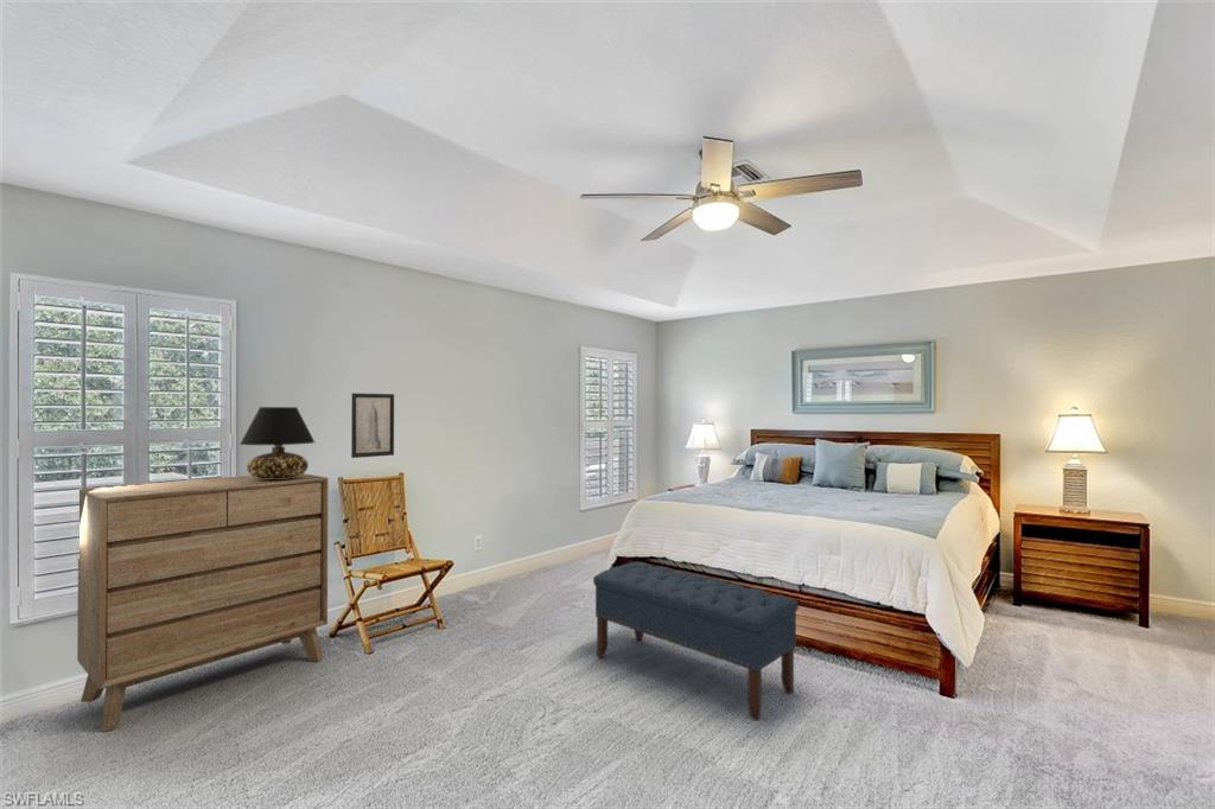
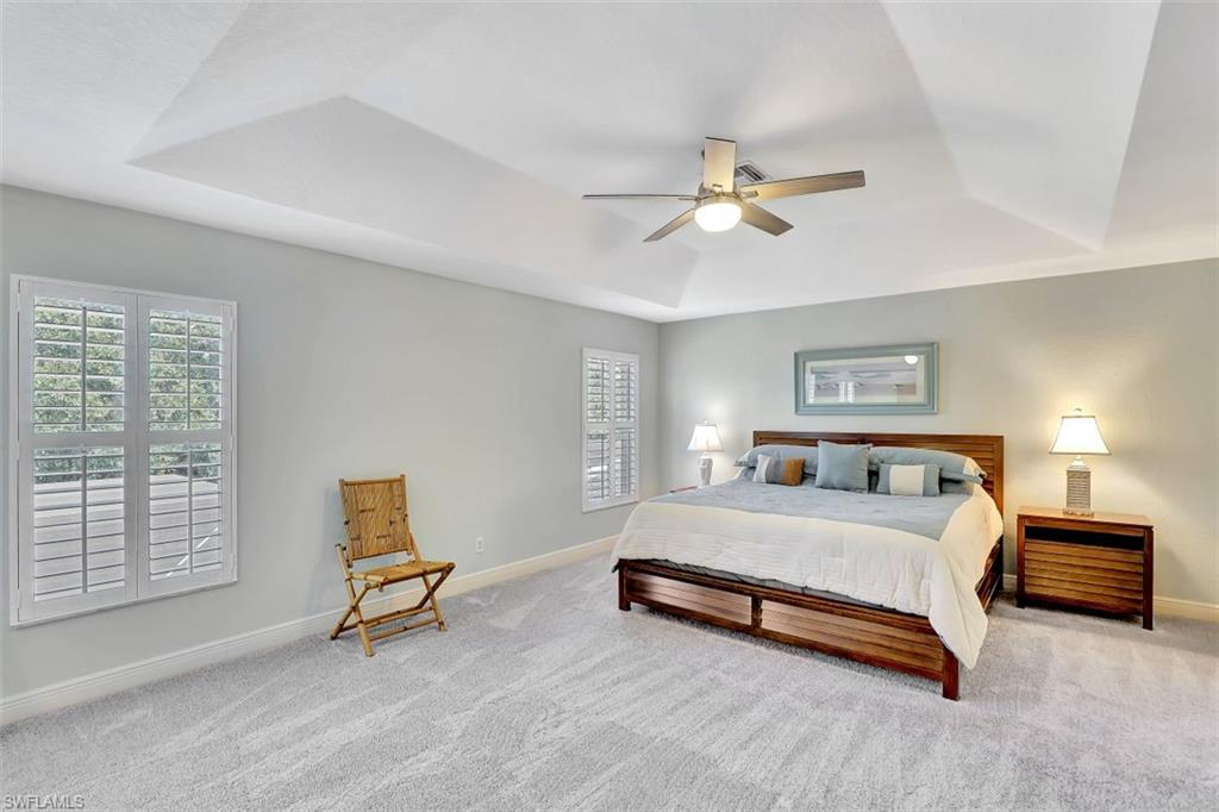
- table lamp [238,406,316,479]
- dresser [76,472,330,732]
- bench [592,561,800,722]
- wall art [350,393,395,459]
